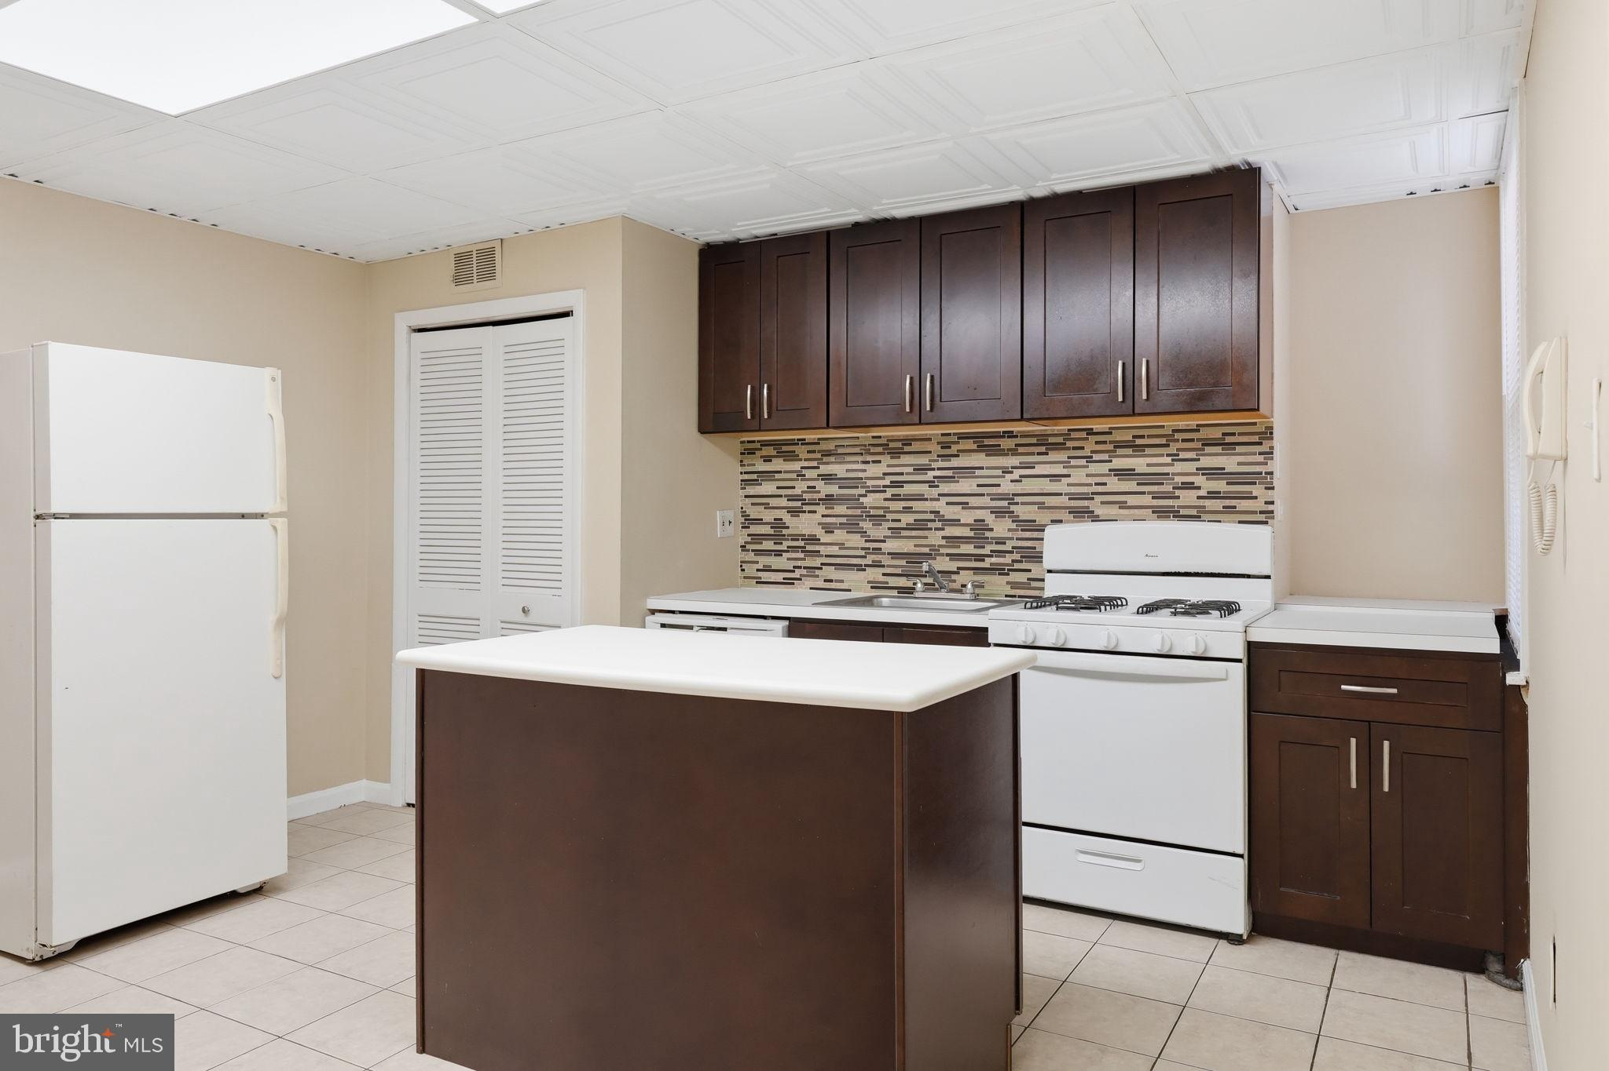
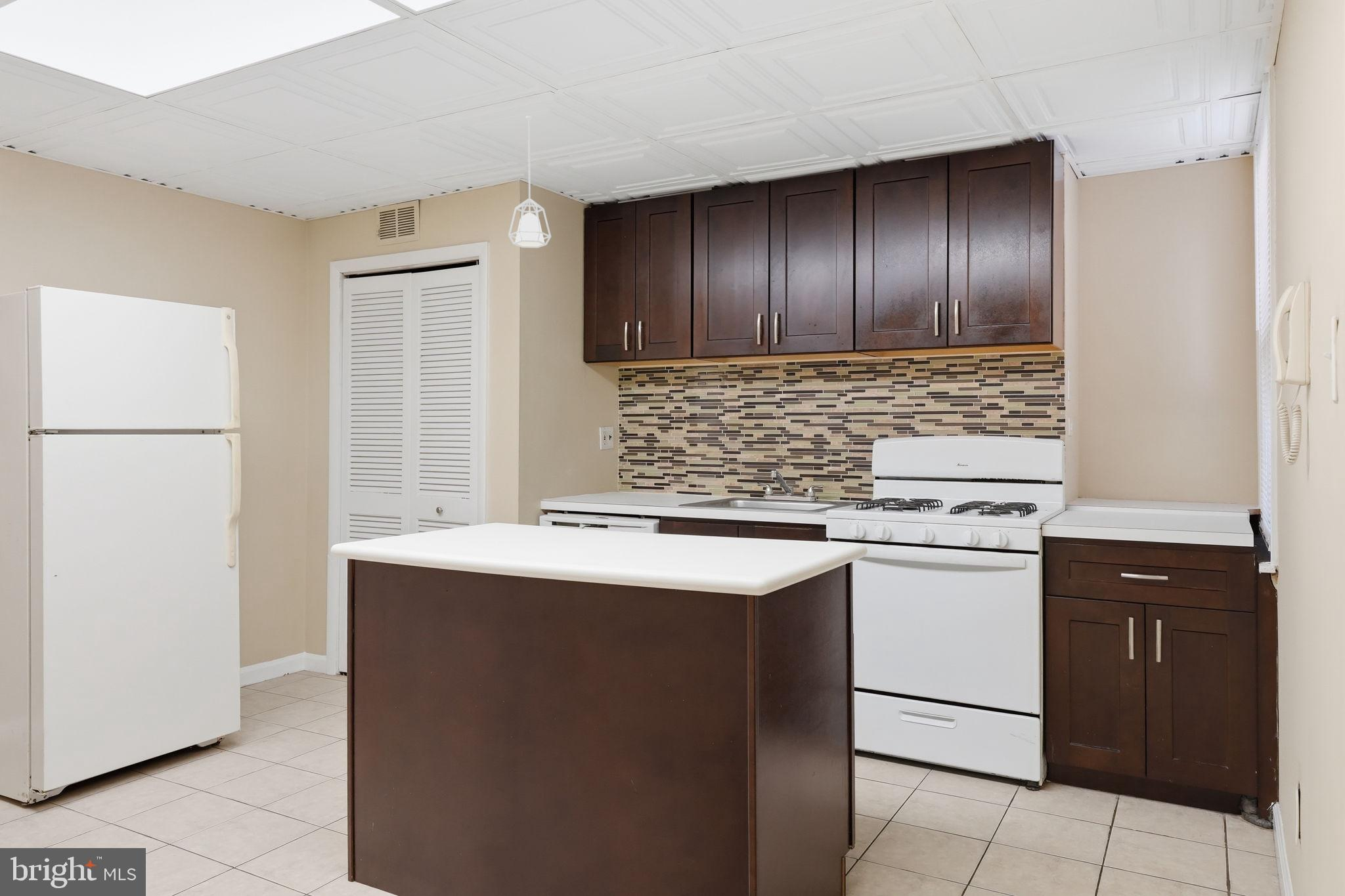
+ pendant lamp [508,115,552,249]
